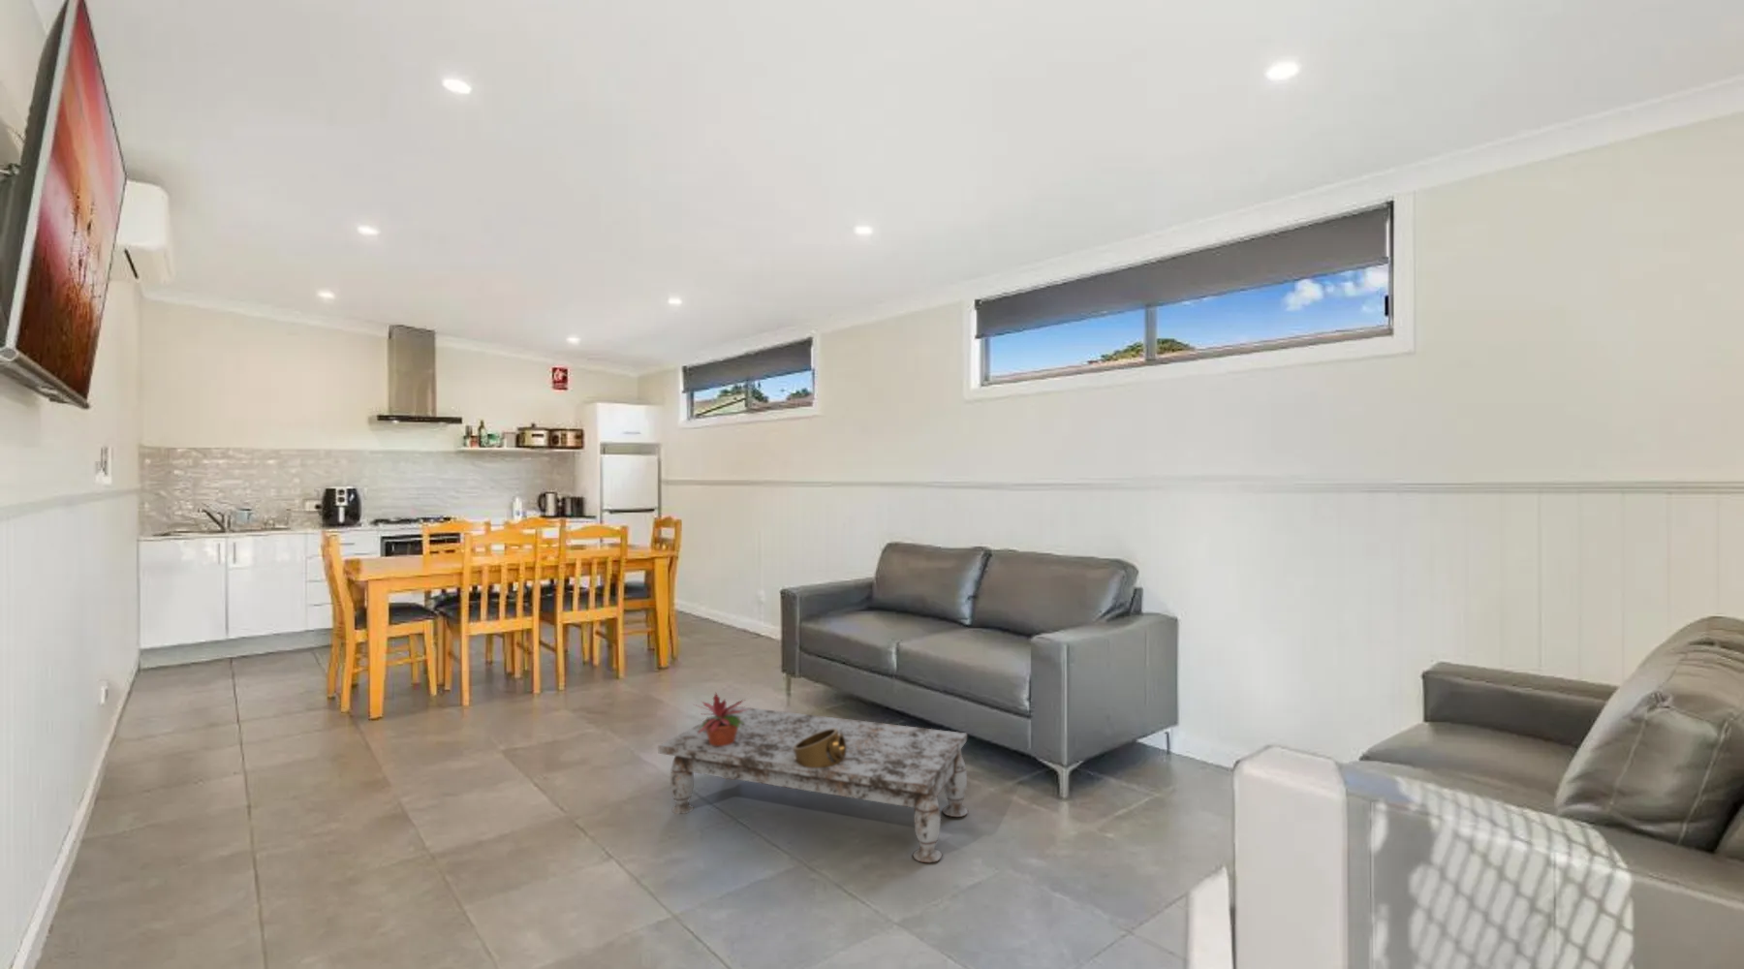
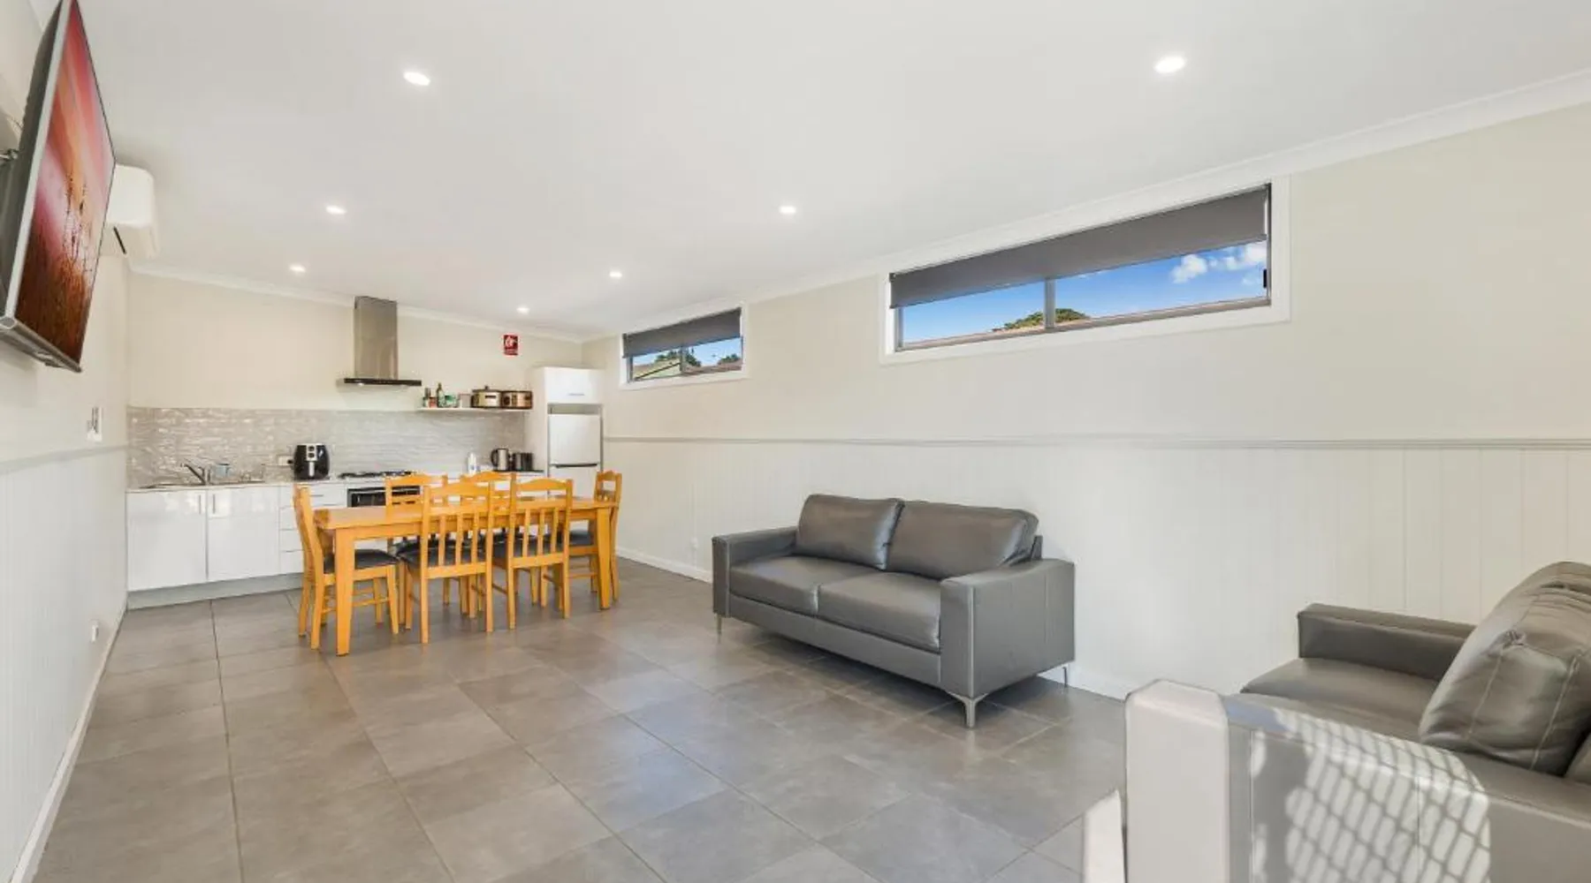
- potted plant [691,692,752,746]
- coffee table [657,705,969,863]
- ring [793,729,846,769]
